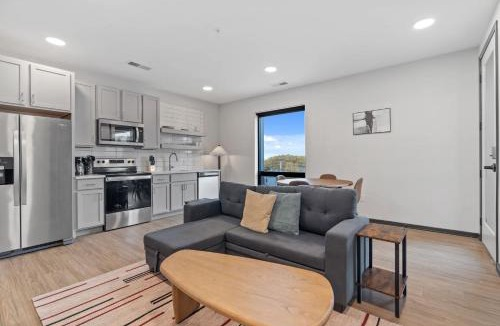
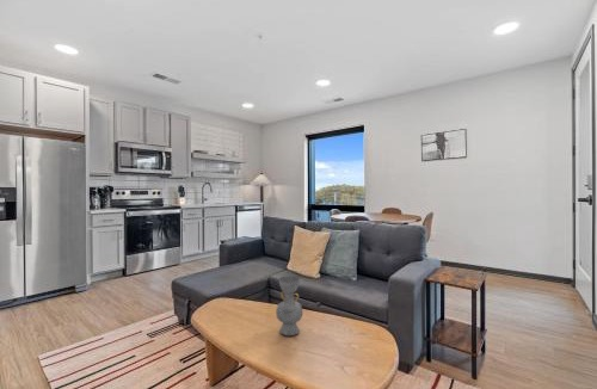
+ decorative vase [275,274,304,336]
